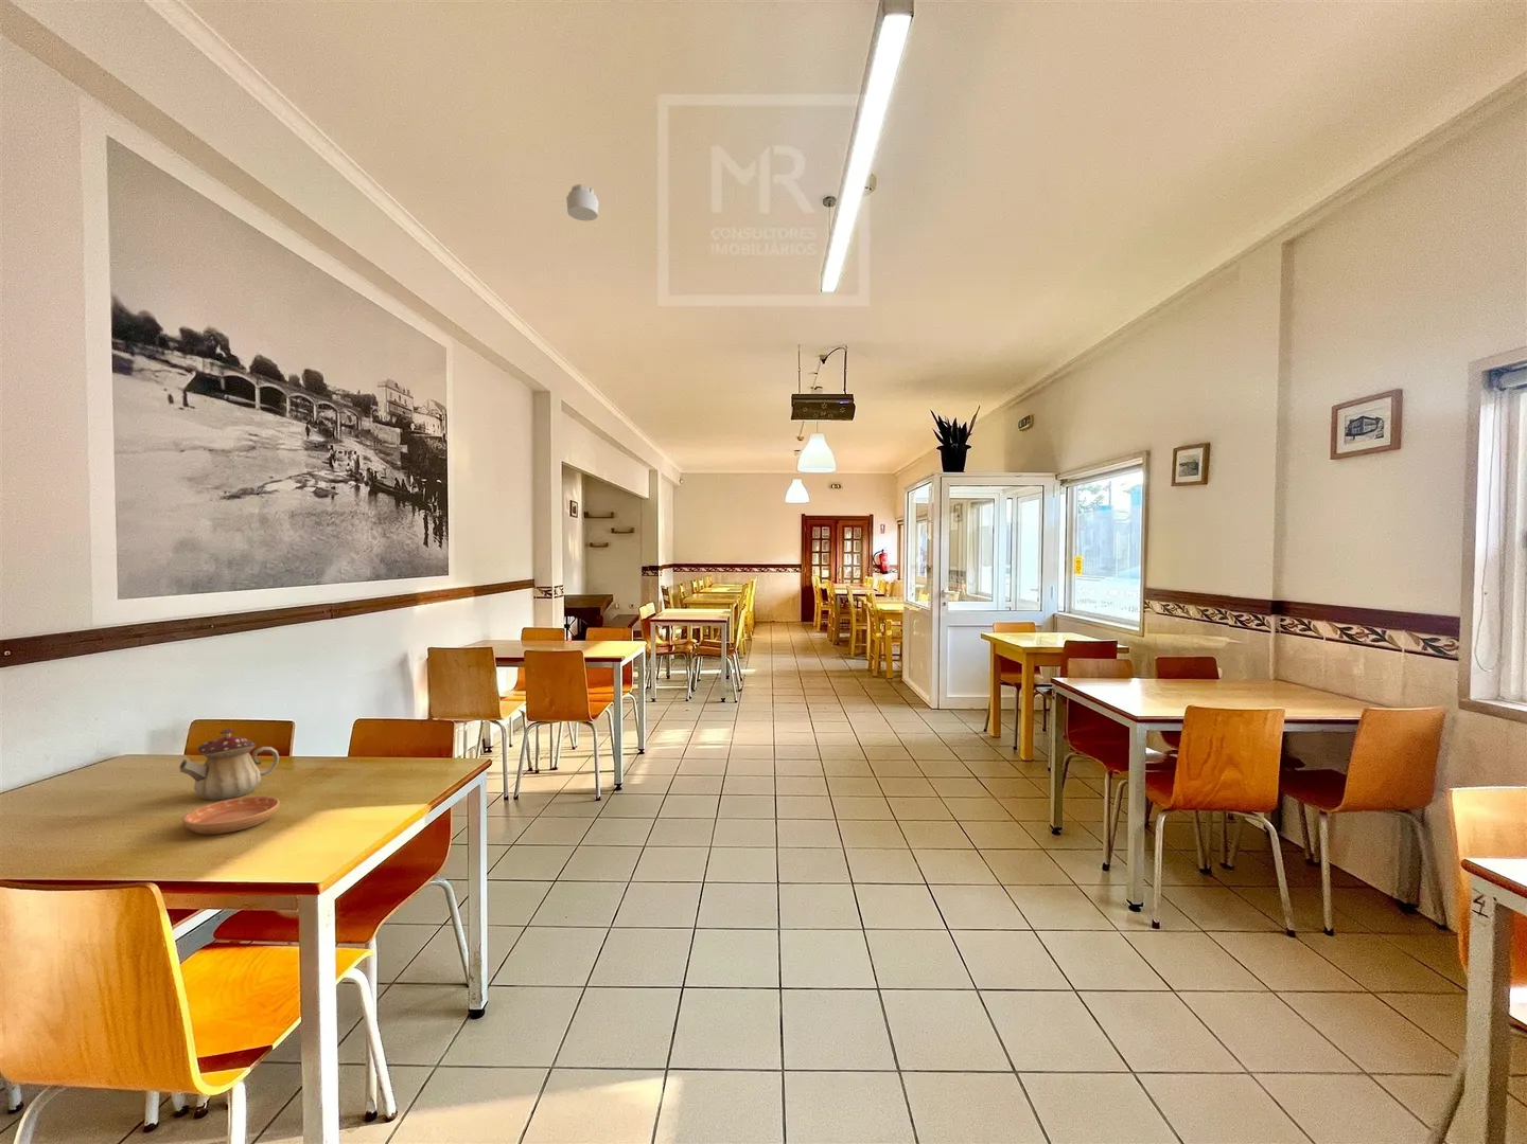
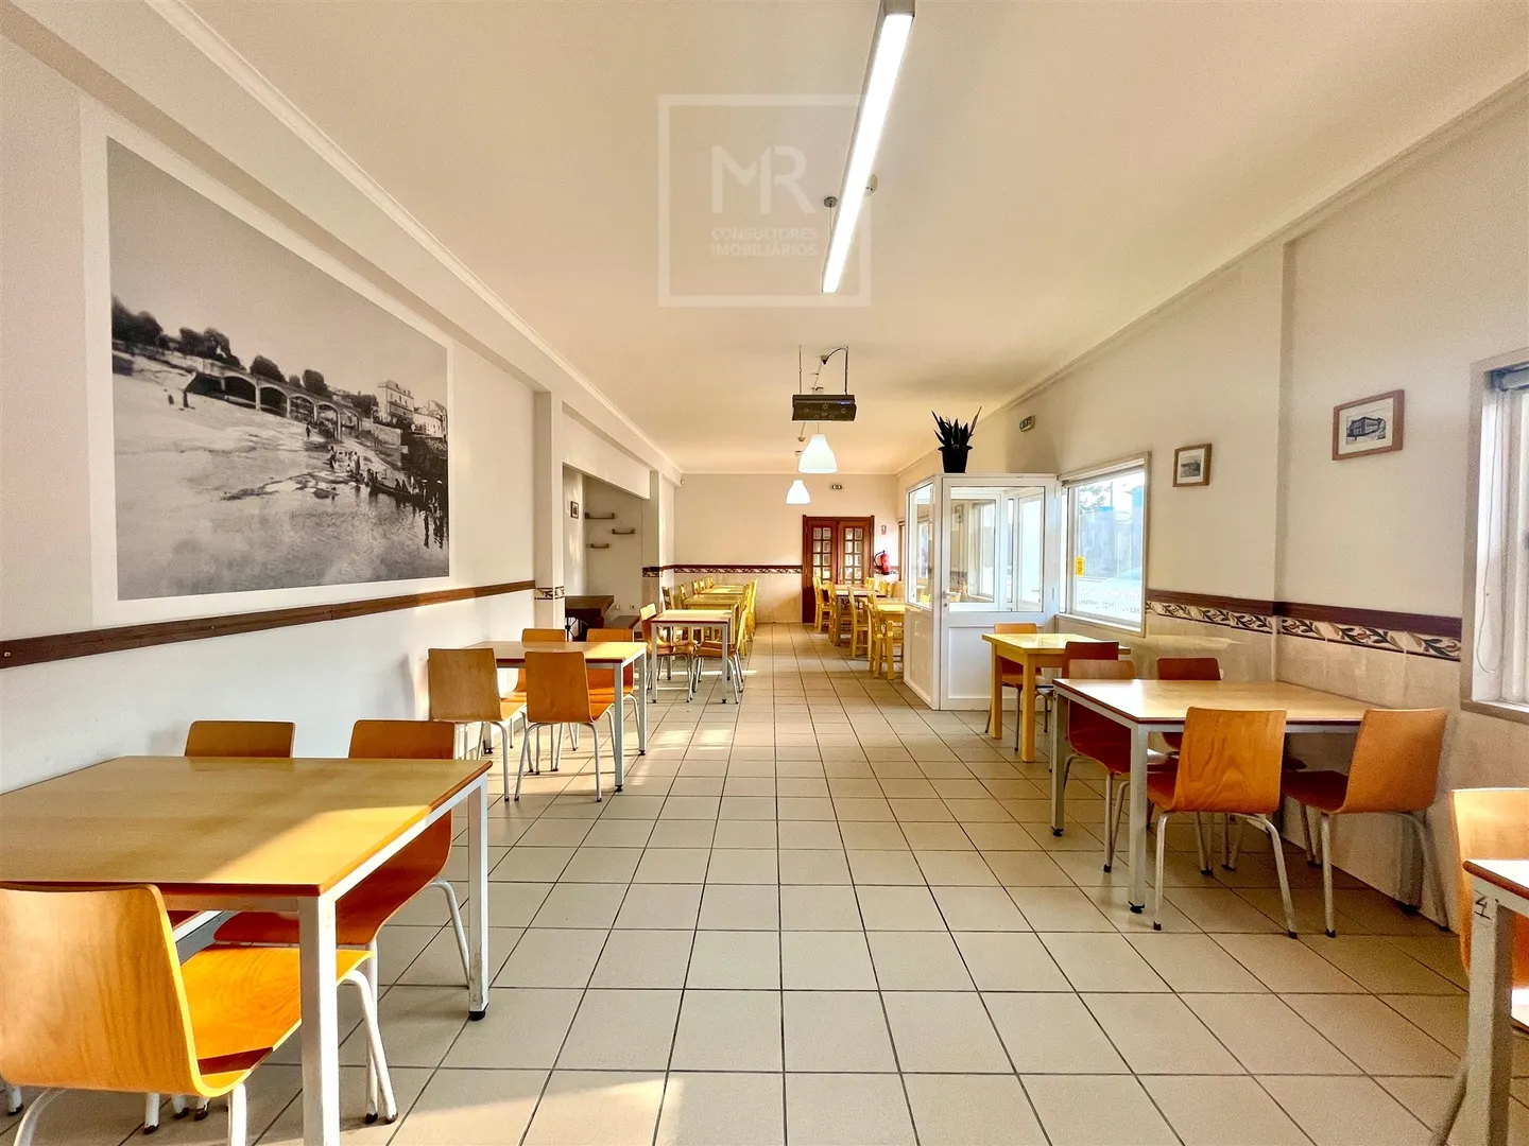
- saucer [182,796,280,835]
- teapot [178,728,280,800]
- smoke detector [565,183,600,221]
